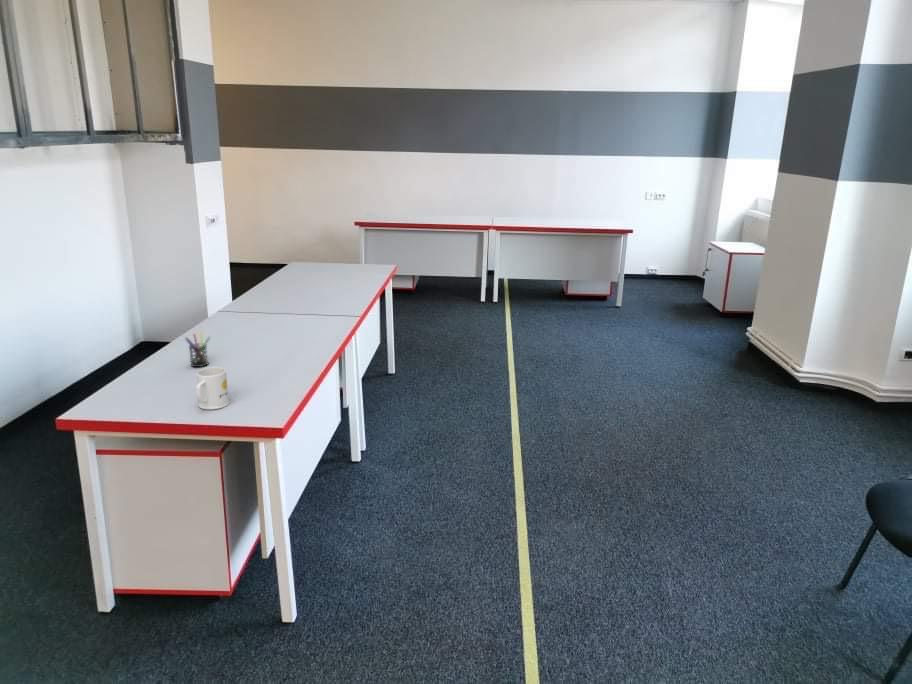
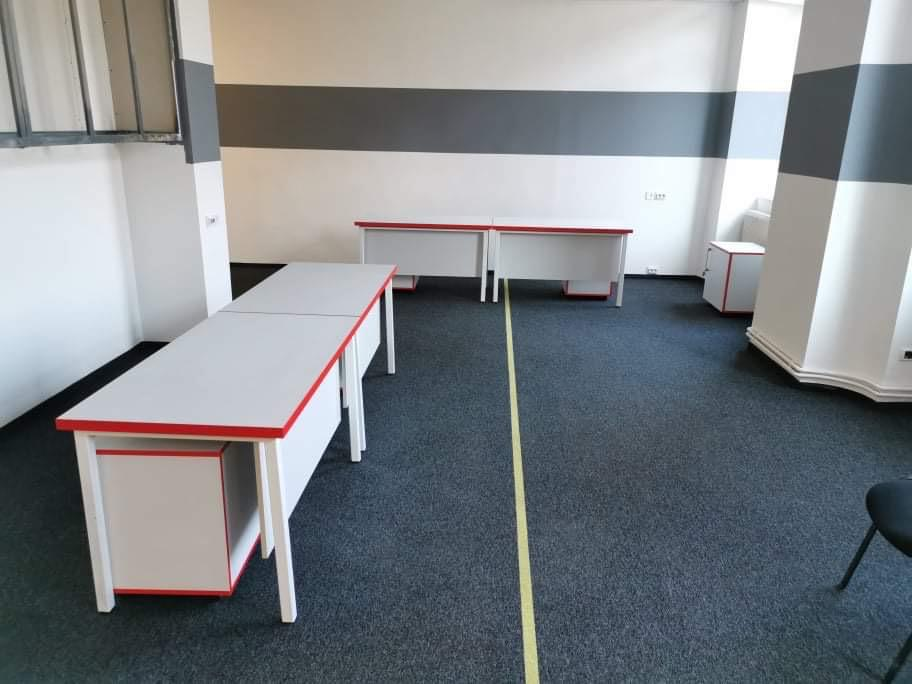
- mug [195,366,231,411]
- pen holder [184,331,212,368]
